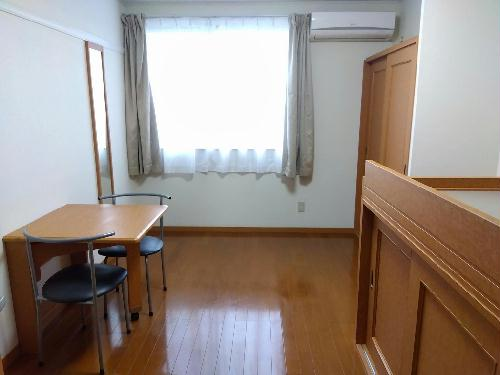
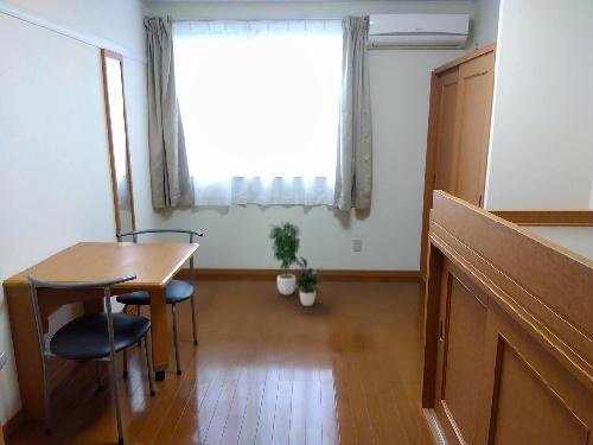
+ potted plant [268,218,325,307]
